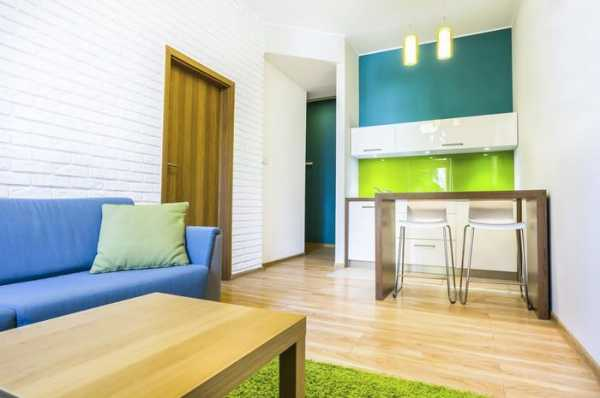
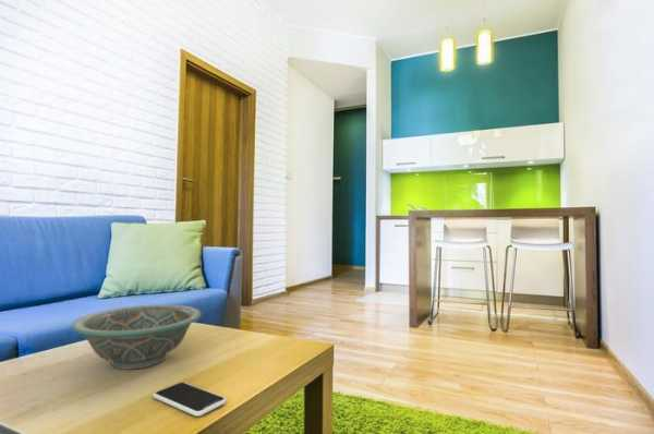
+ smartphone [153,382,227,418]
+ decorative bowl [71,303,203,371]
